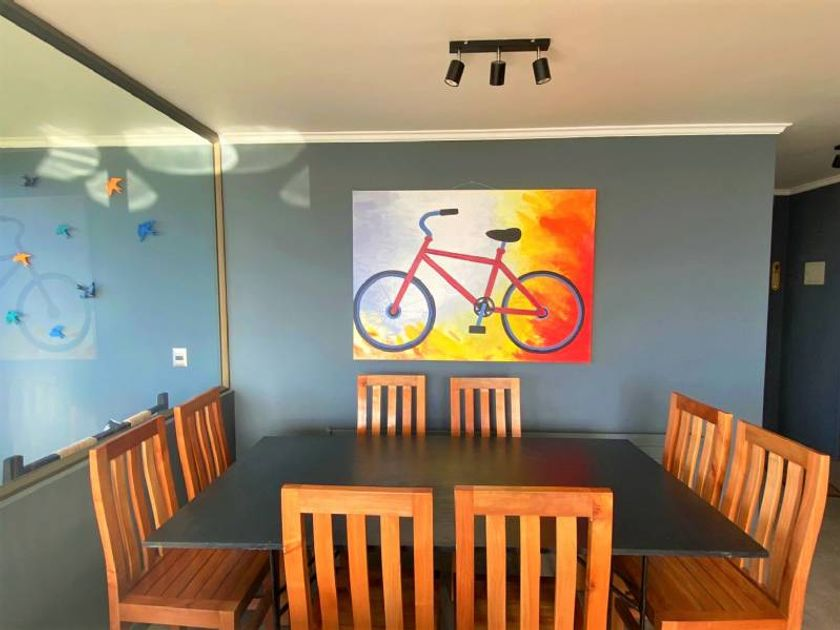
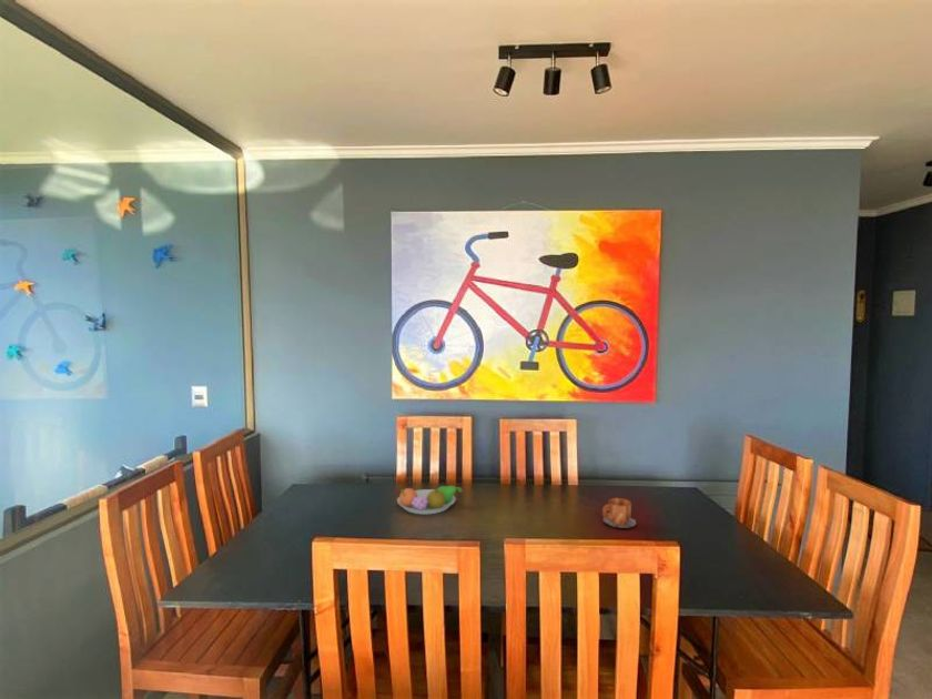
+ mug [601,497,637,529]
+ fruit bowl [396,485,463,515]
